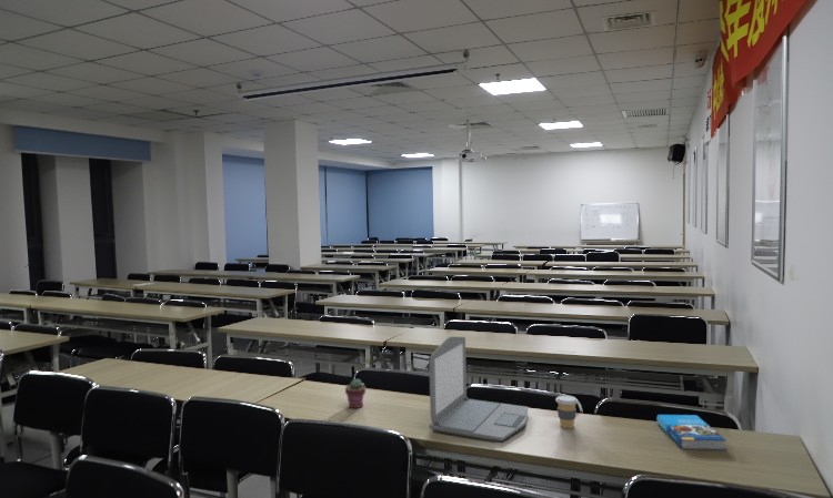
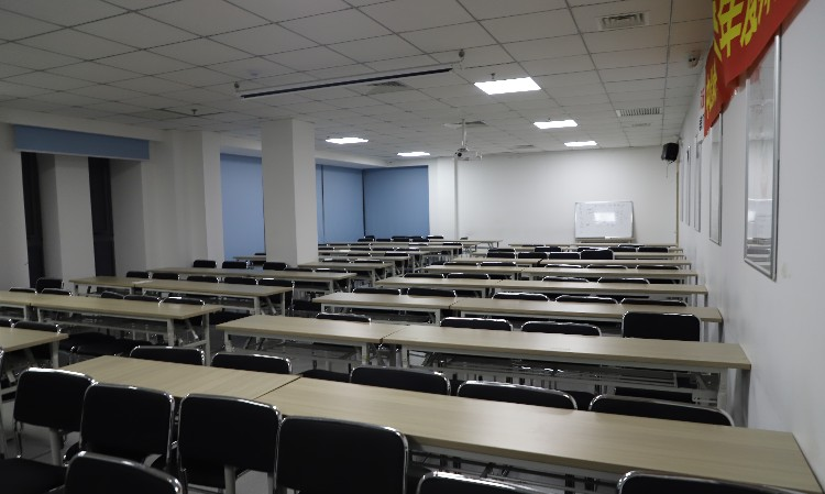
- potted succulent [344,378,367,409]
- laptop [428,336,529,443]
- book [655,414,727,451]
- coffee cup [554,394,579,429]
